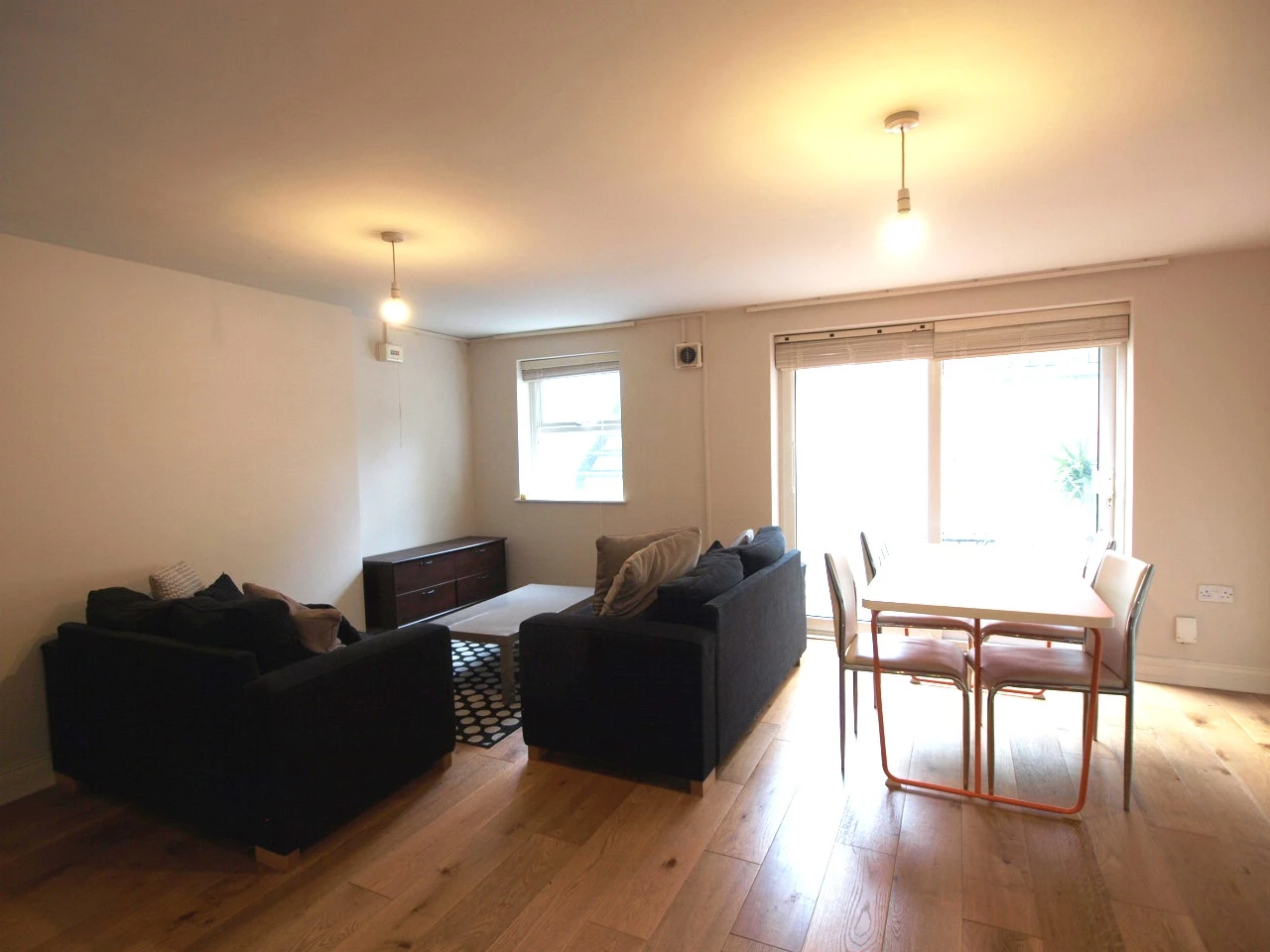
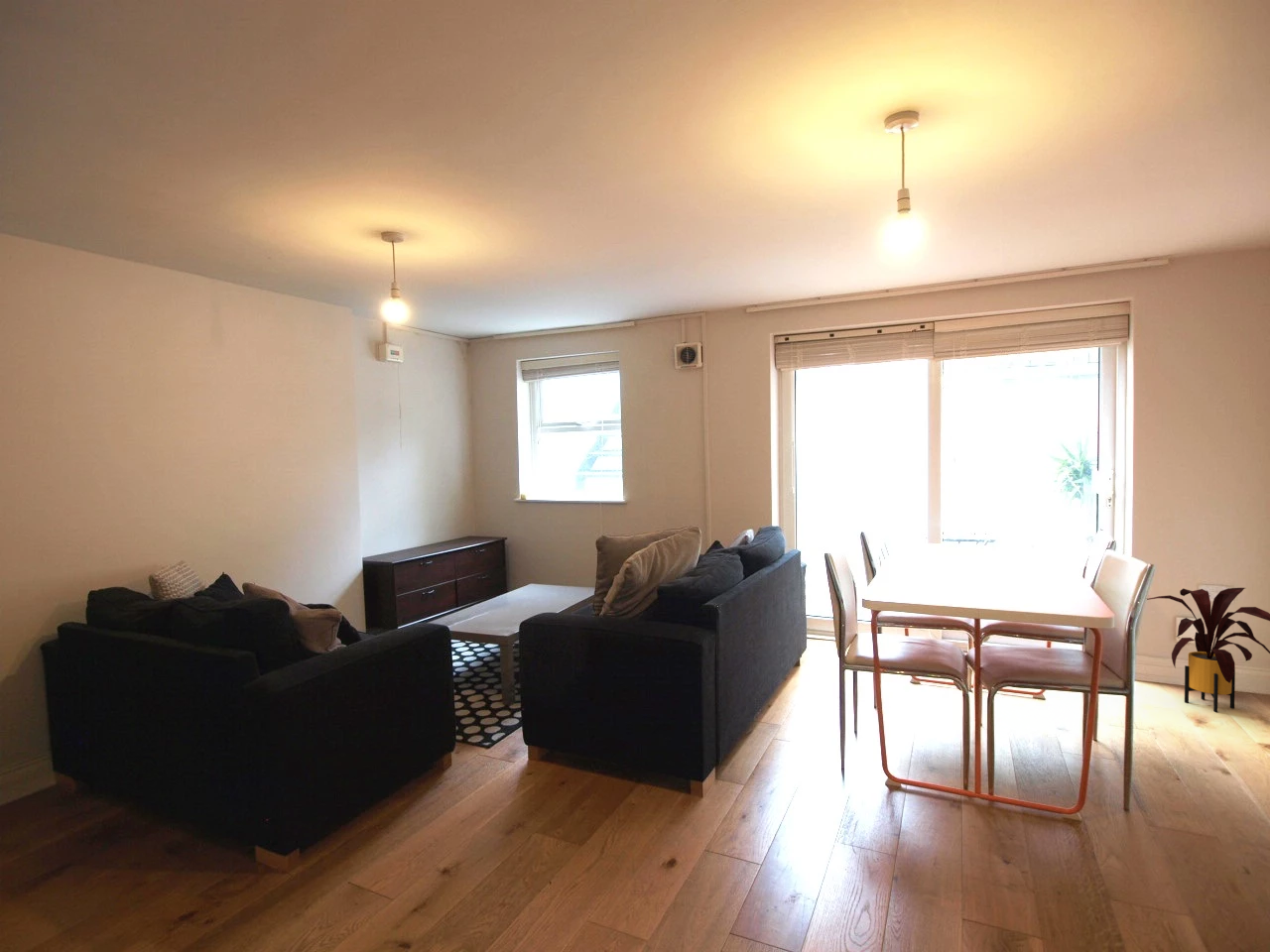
+ house plant [1146,587,1270,713]
